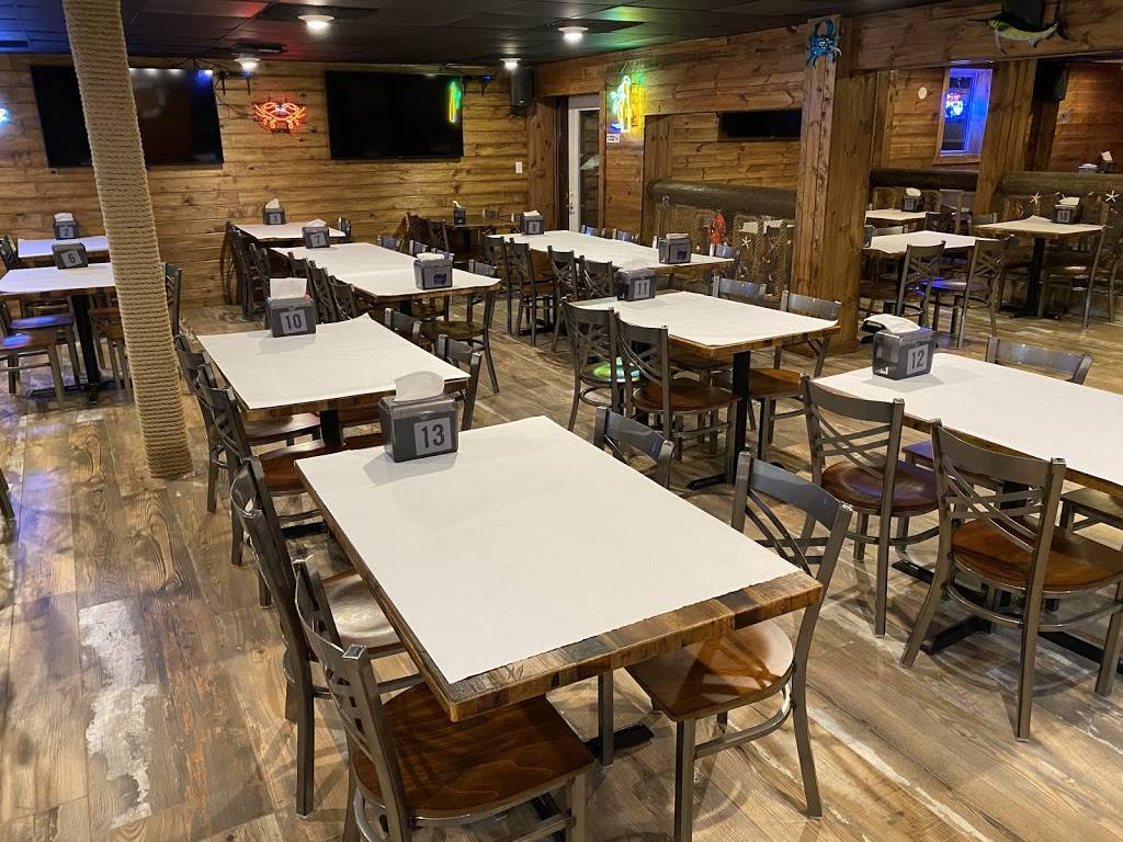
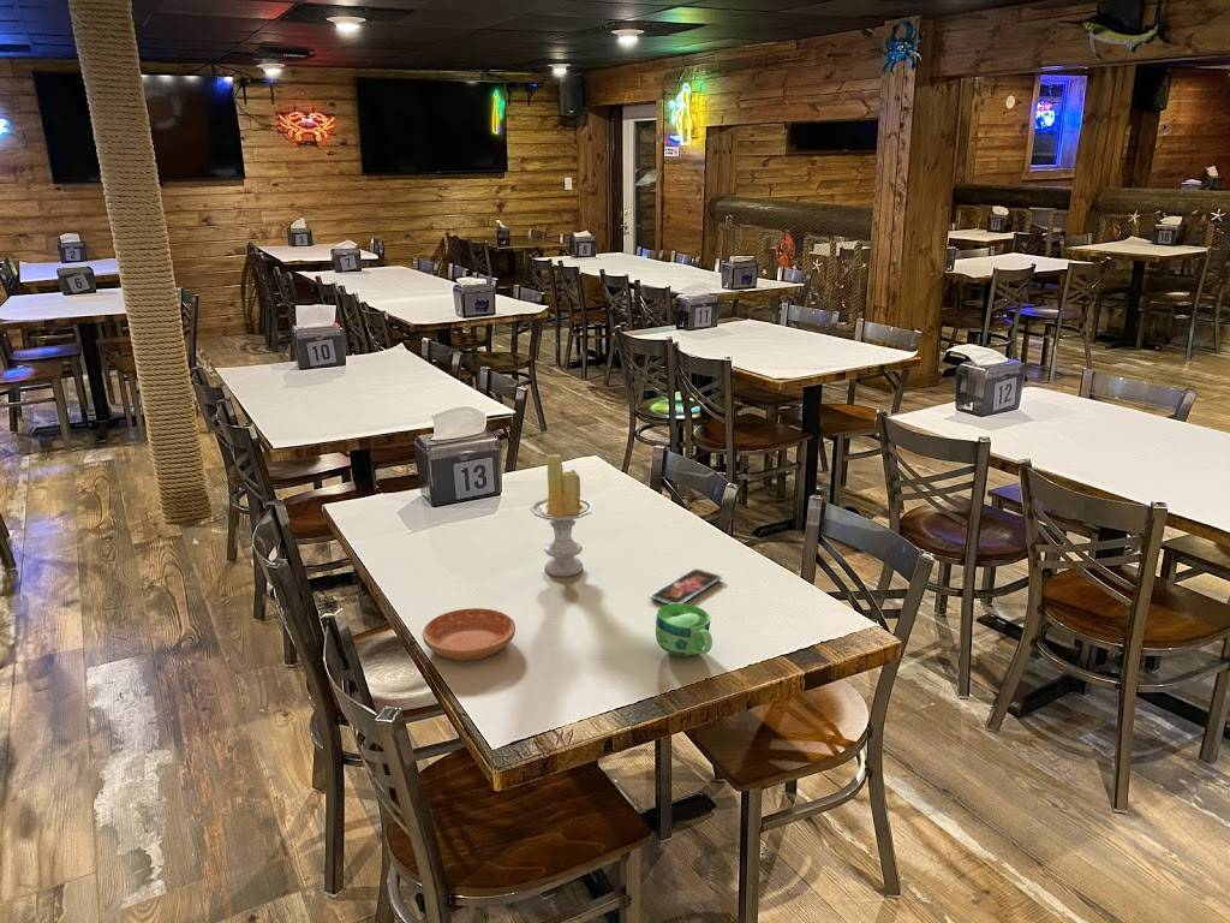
+ saucer [422,607,517,661]
+ cup [655,602,713,657]
+ candle [530,453,595,578]
+ smartphone [649,567,723,605]
